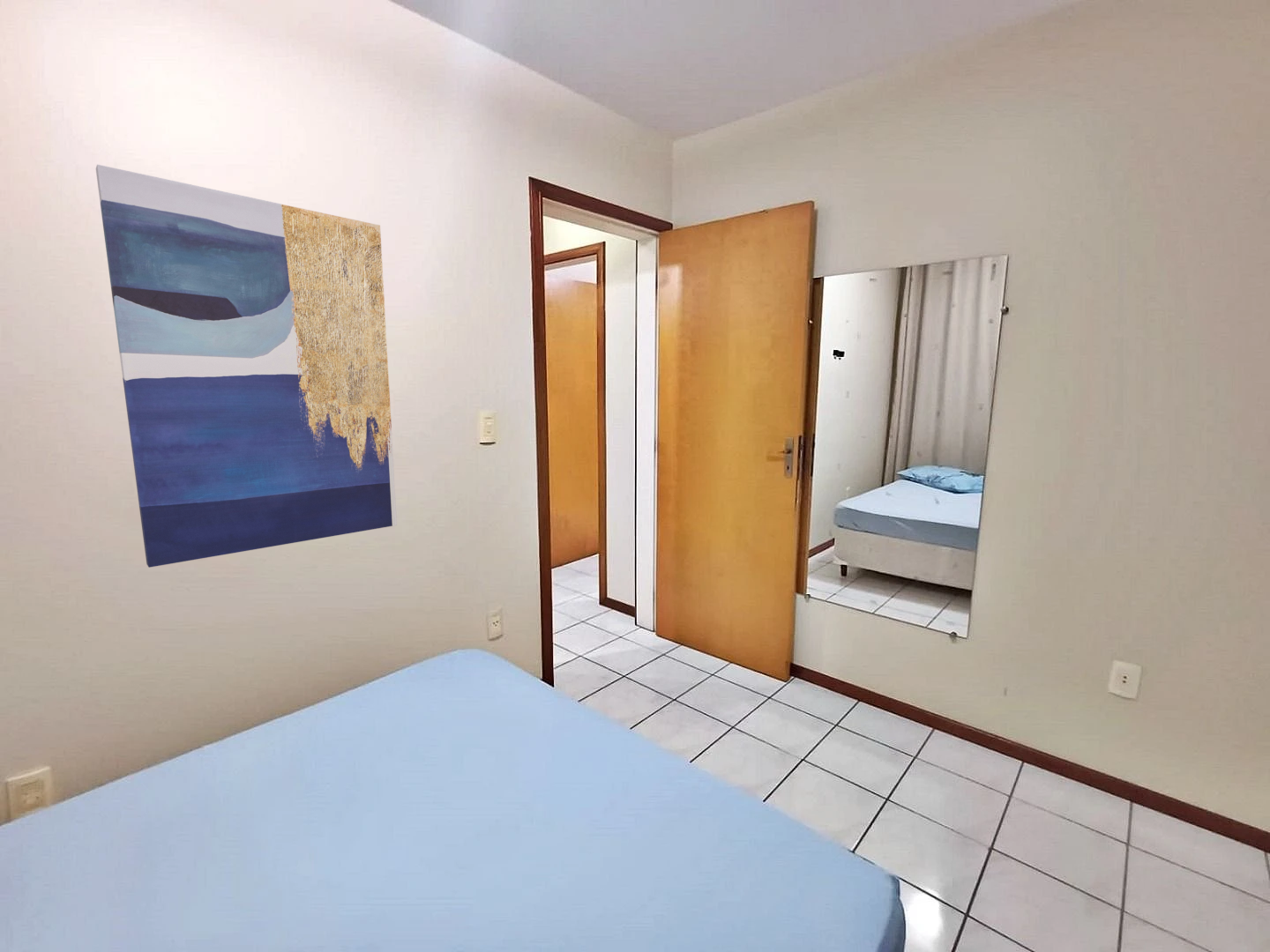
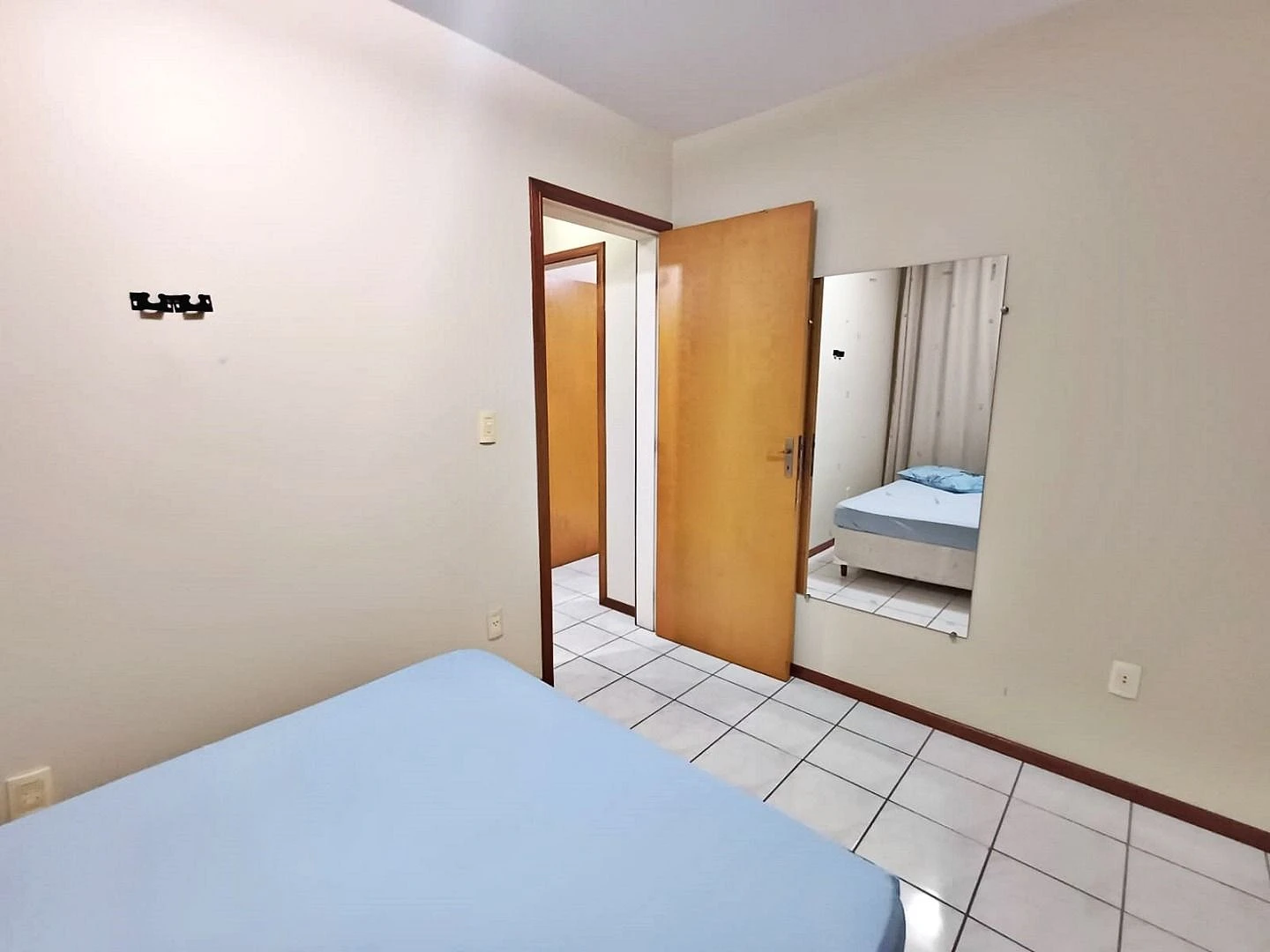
- wall art [95,164,398,569]
